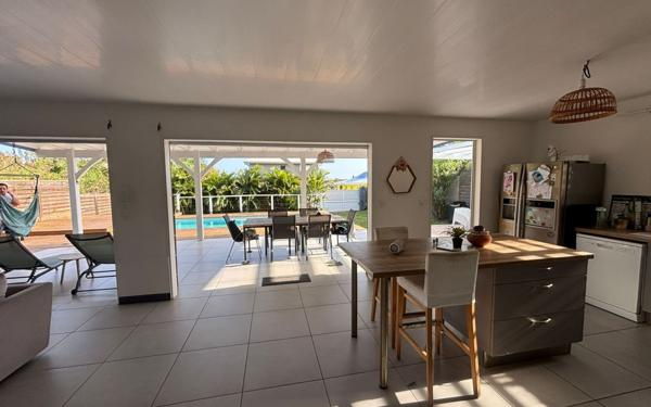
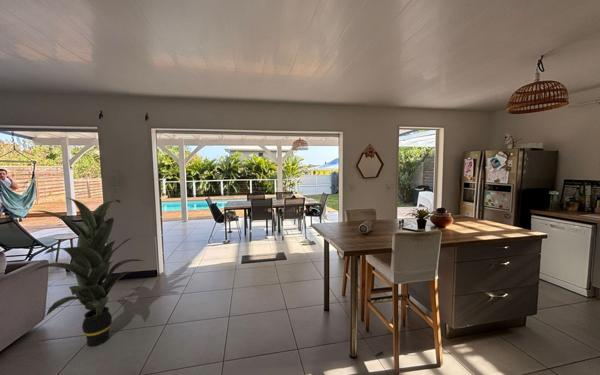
+ indoor plant [29,197,144,347]
